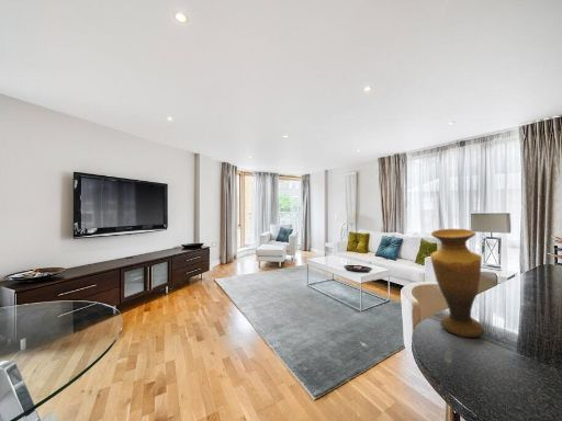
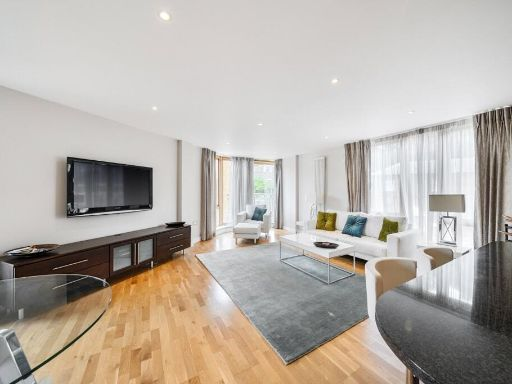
- vase [429,228,485,339]
